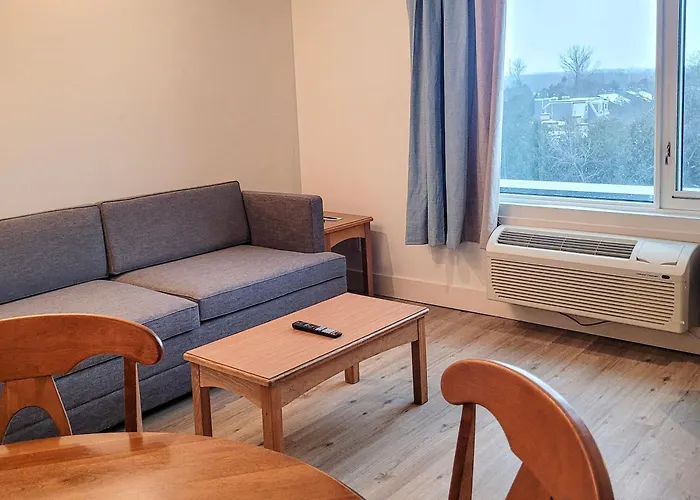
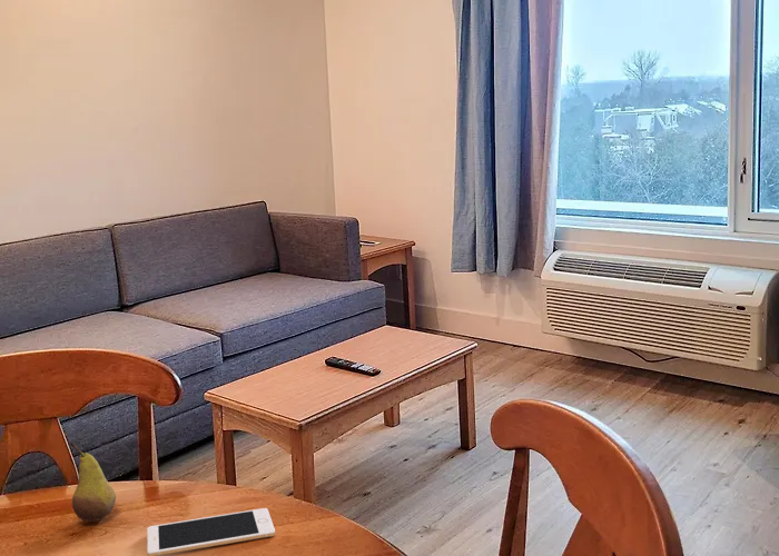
+ cell phone [146,507,276,556]
+ fruit [69,441,117,523]
